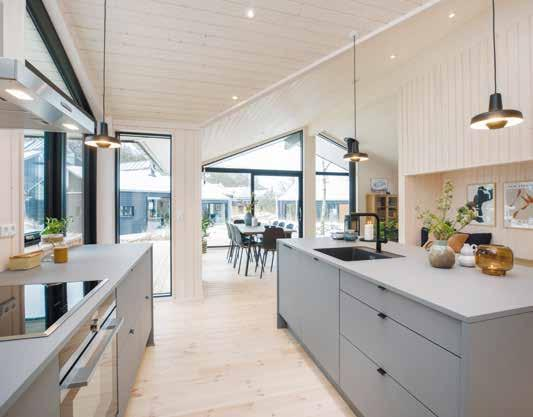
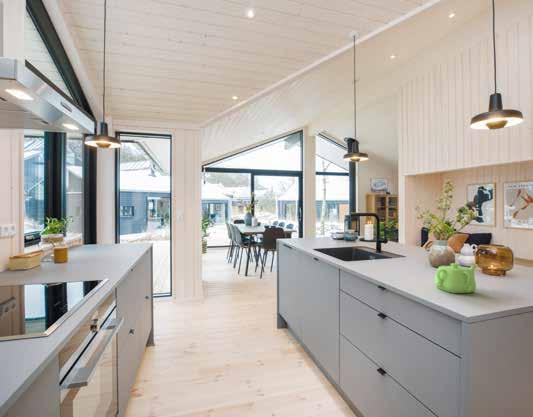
+ teapot [434,262,478,294]
